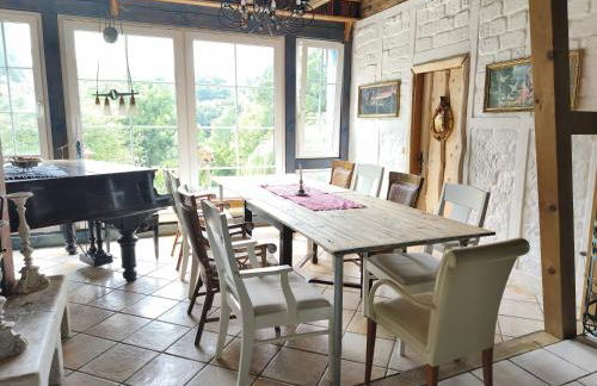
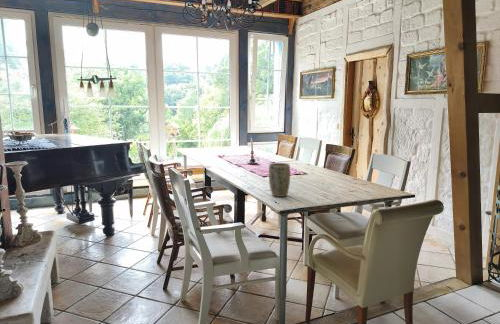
+ plant pot [268,162,291,198]
